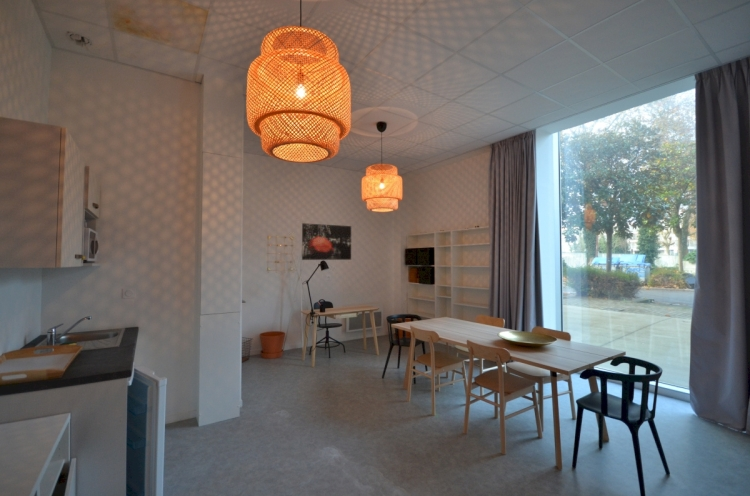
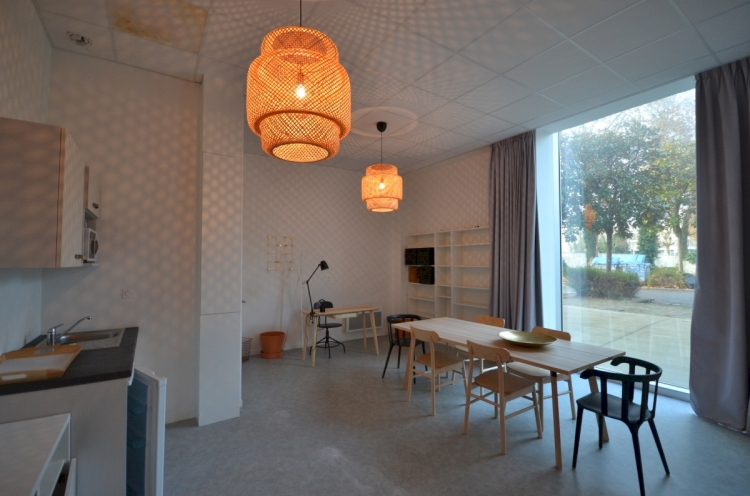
- wall art [301,222,352,261]
